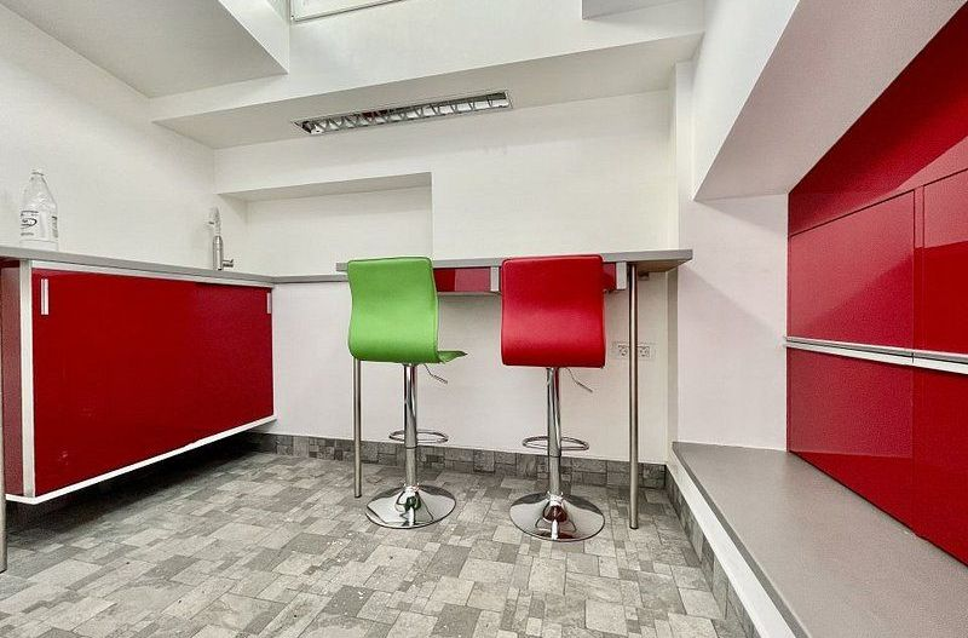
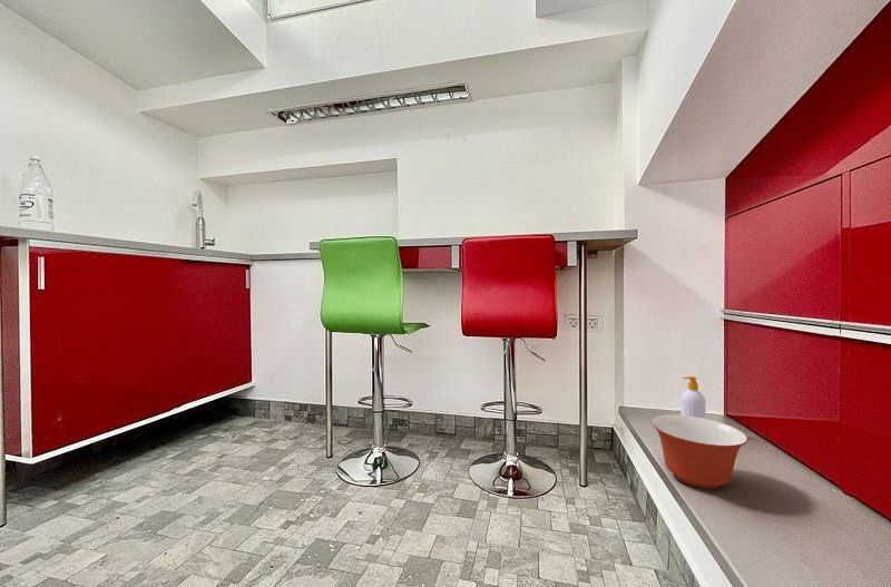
+ mixing bowl [650,414,748,490]
+ soap bottle [679,375,707,419]
